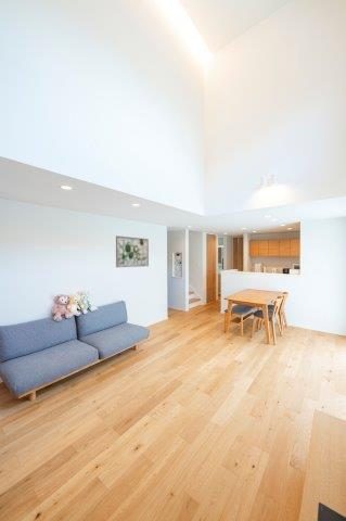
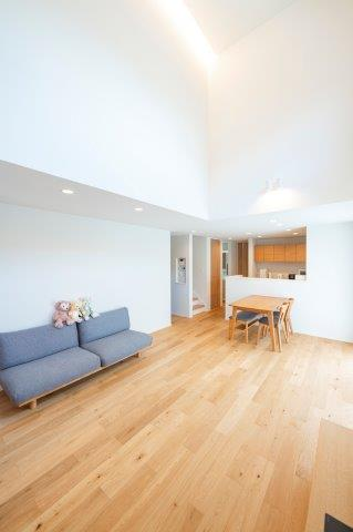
- wall art [115,234,150,268]
